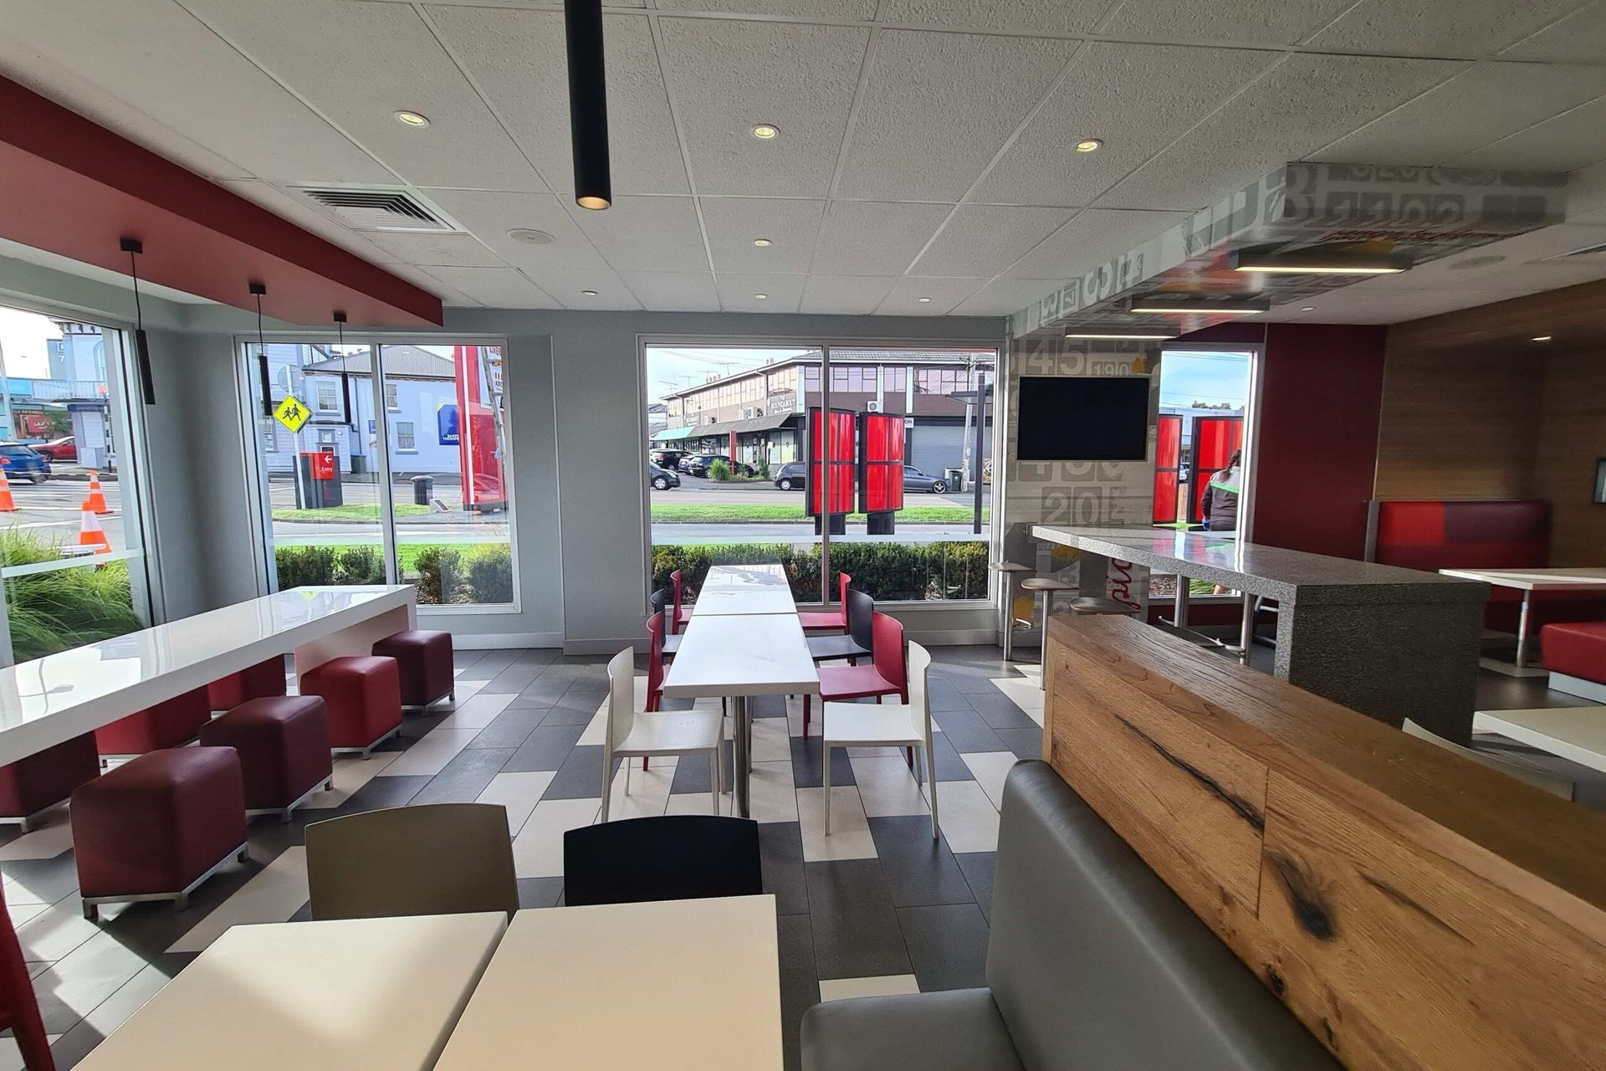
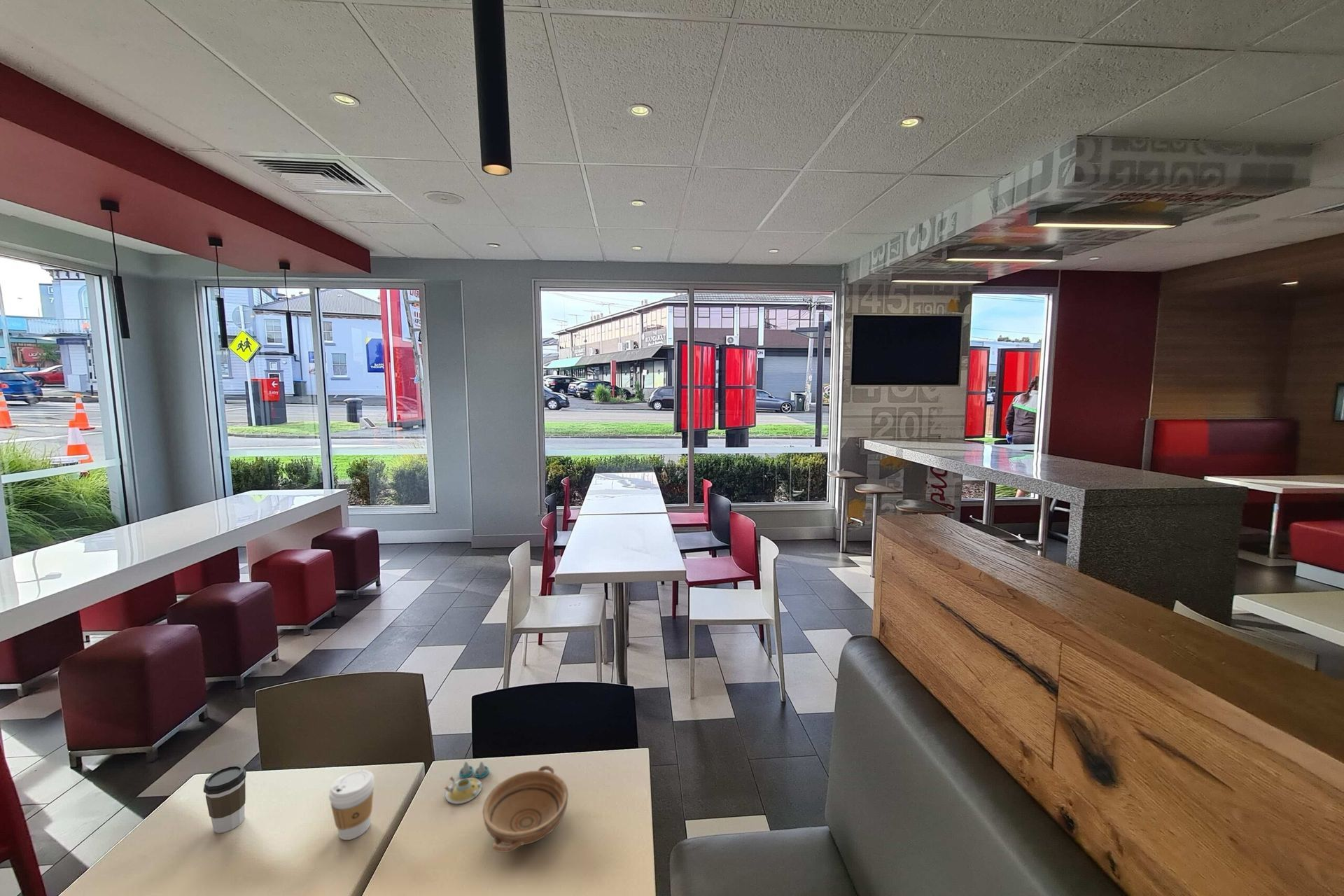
+ coffee cup [203,764,246,834]
+ salt and pepper shaker set [444,761,489,805]
+ bowl [482,765,569,853]
+ coffee cup [328,769,375,841]
